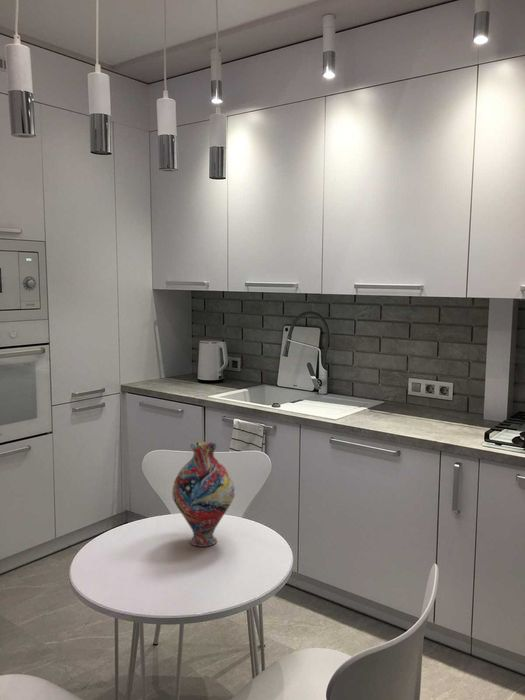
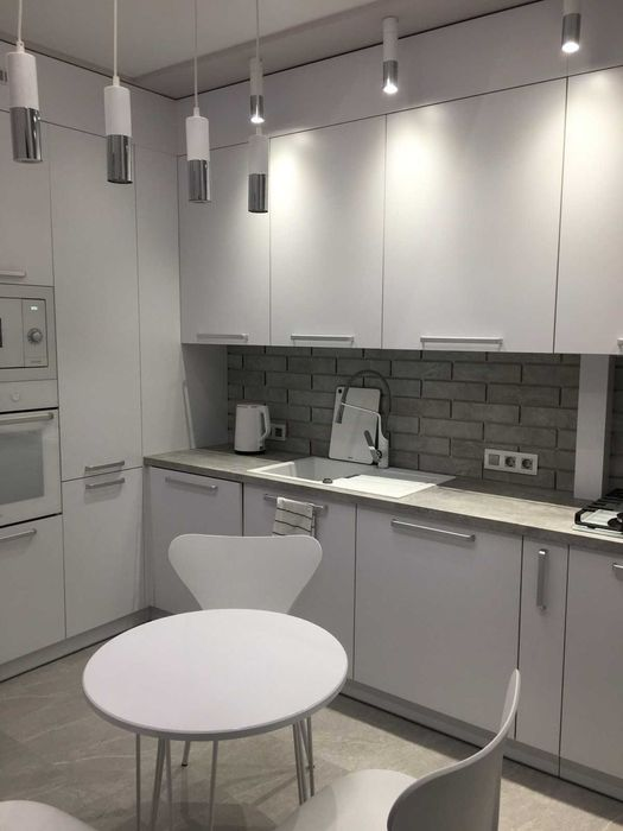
- vase [171,441,236,548]
